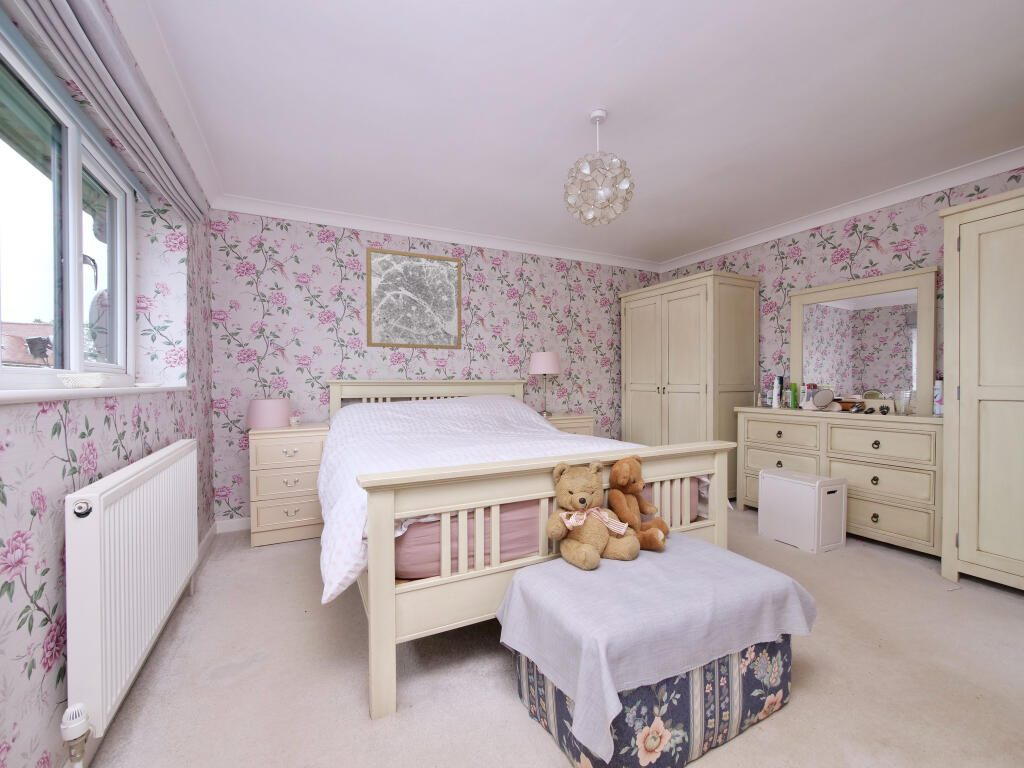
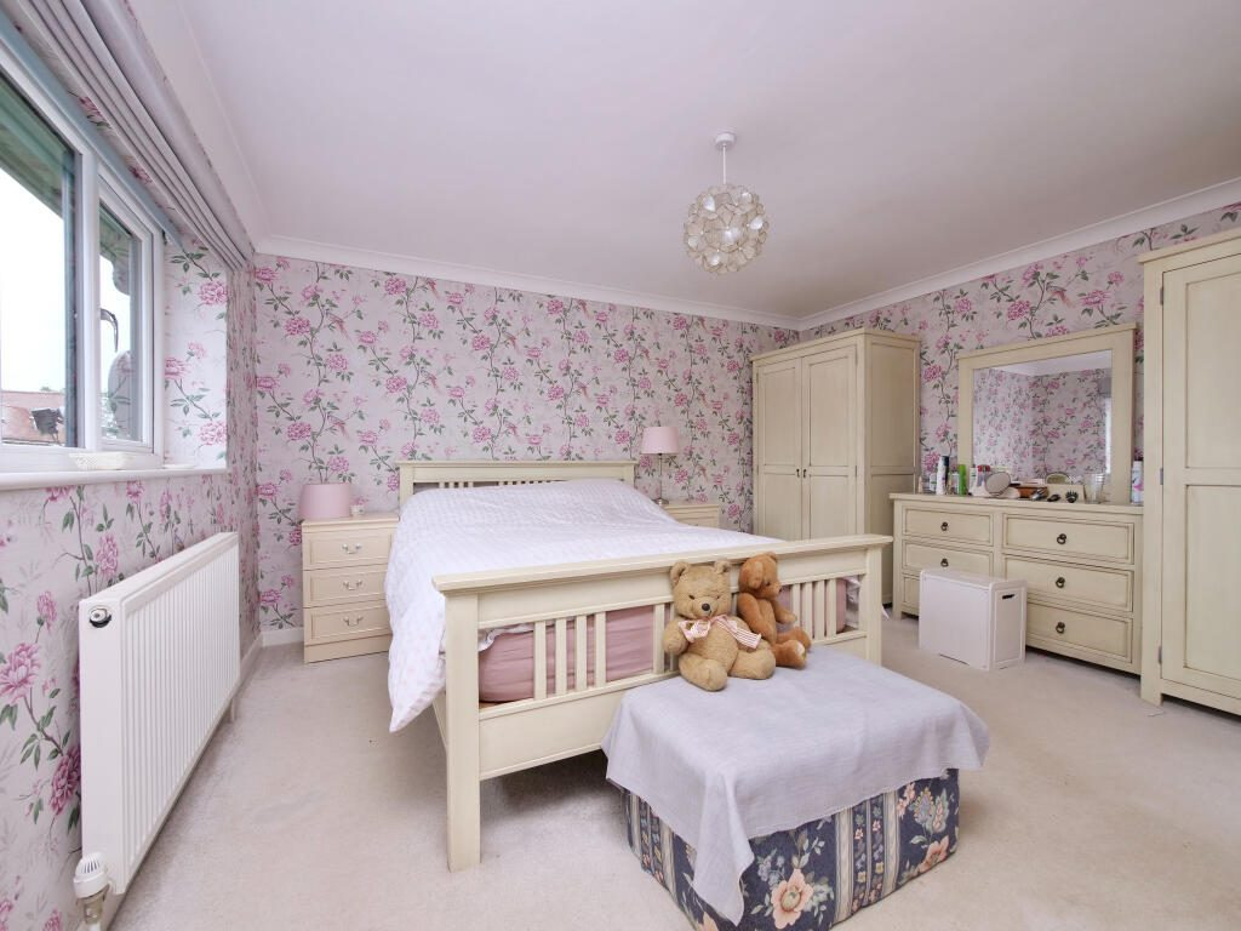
- wall art [365,246,462,350]
